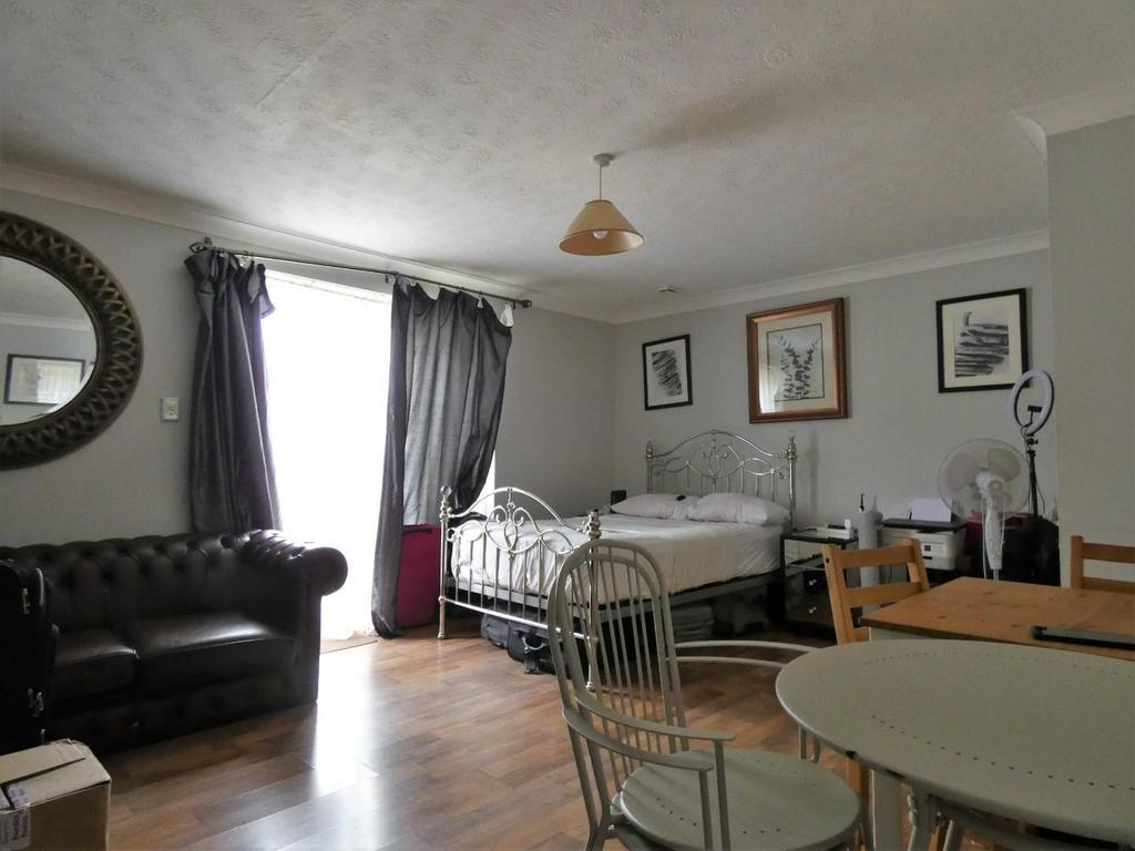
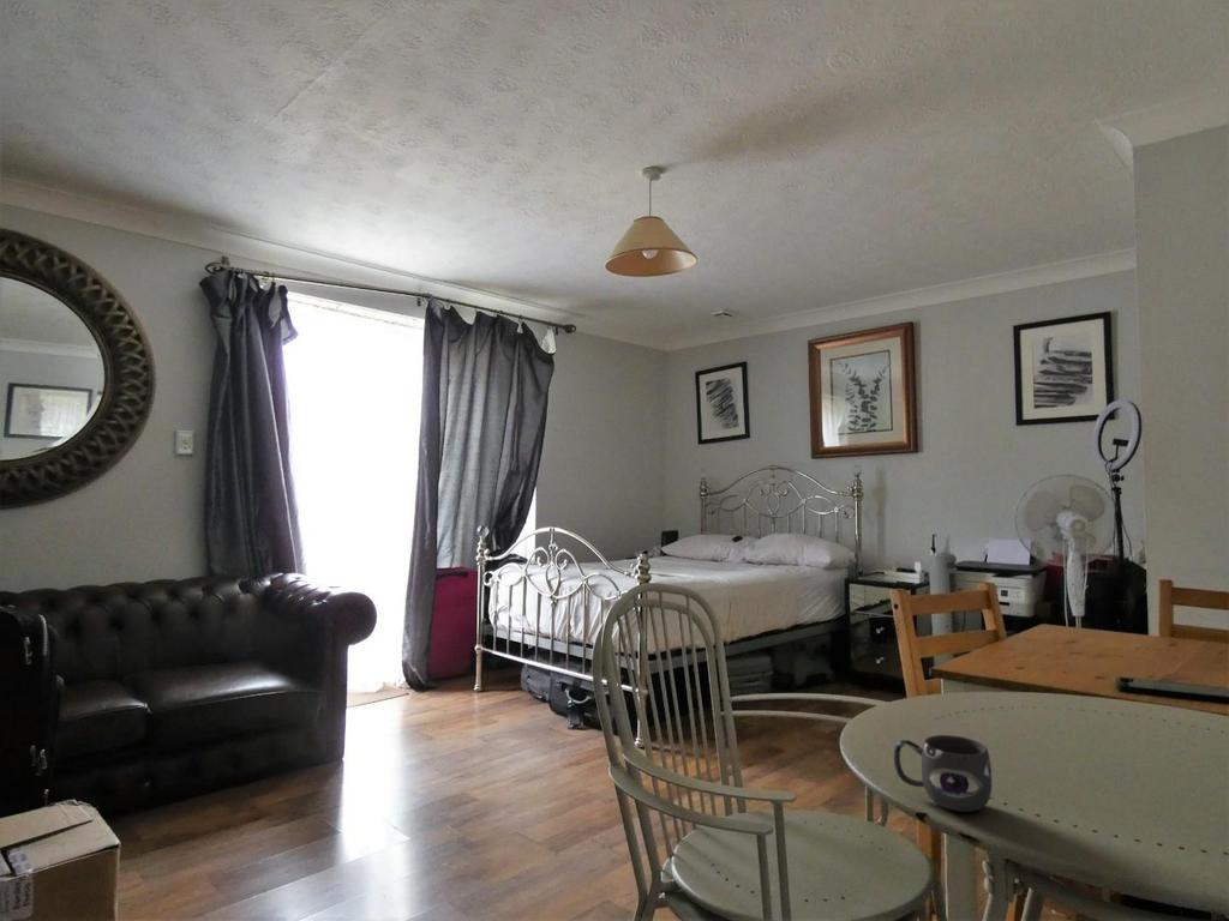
+ mug [893,734,993,813]
